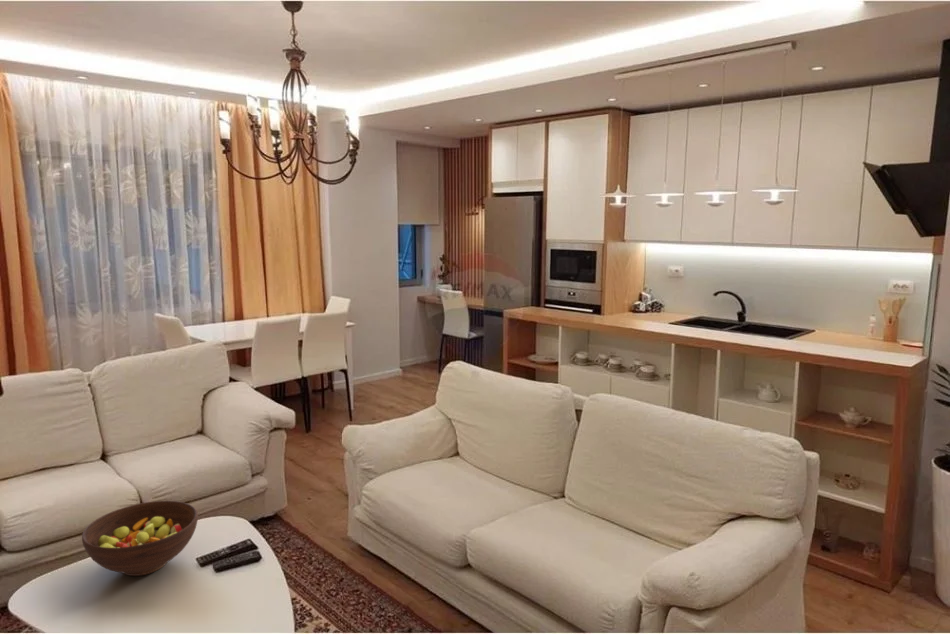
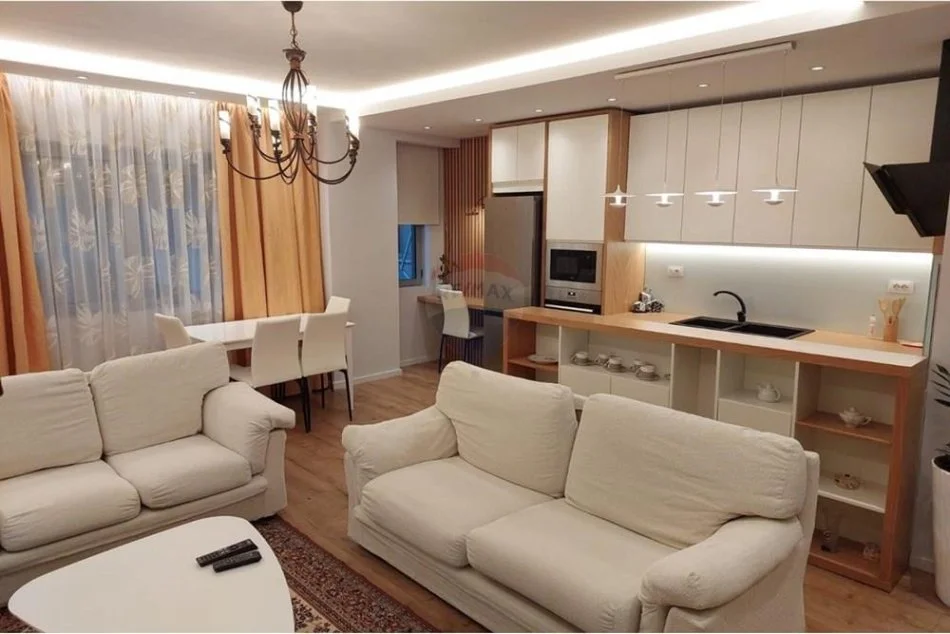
- fruit bowl [81,500,199,577]
